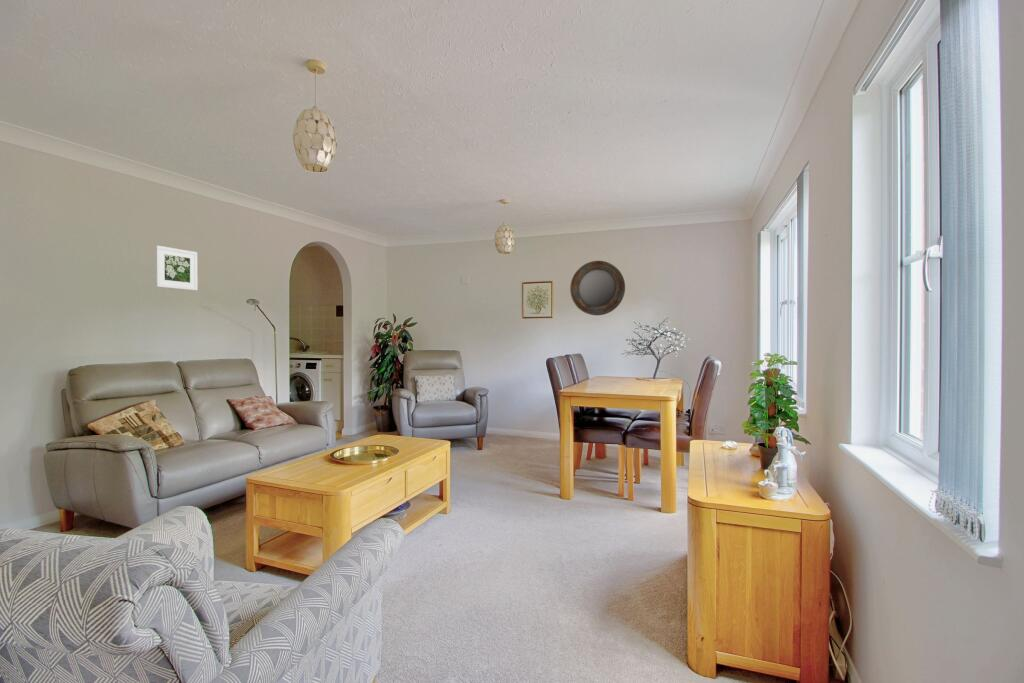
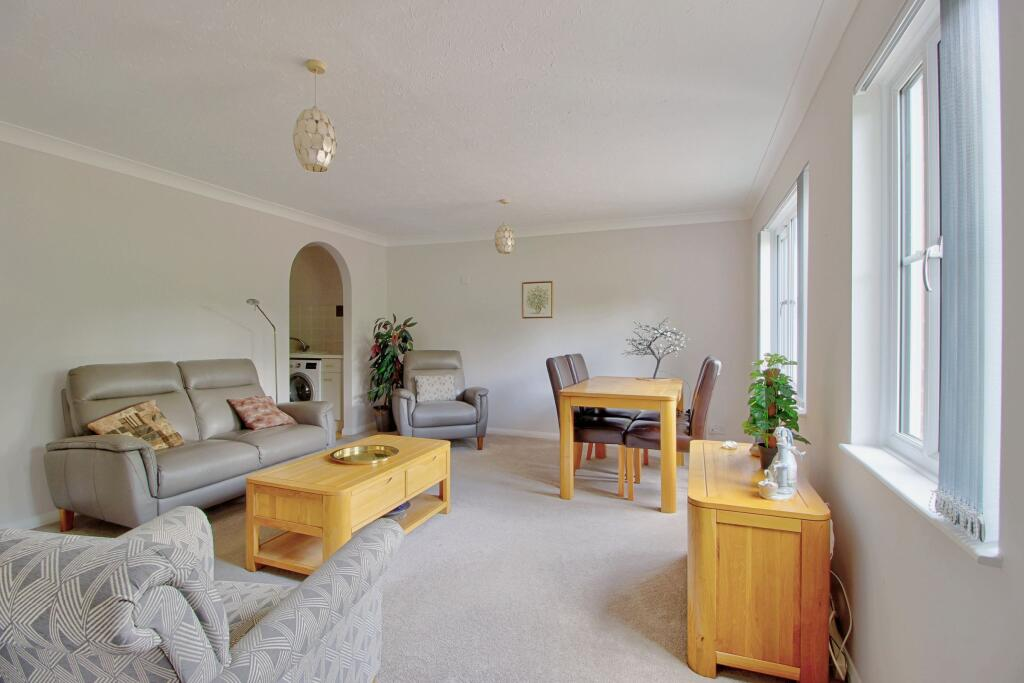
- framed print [154,245,198,291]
- home mirror [569,260,626,316]
